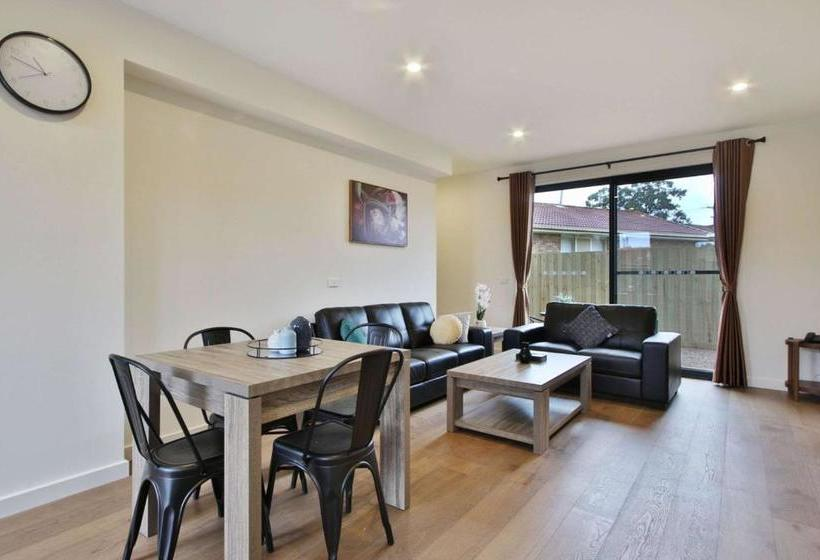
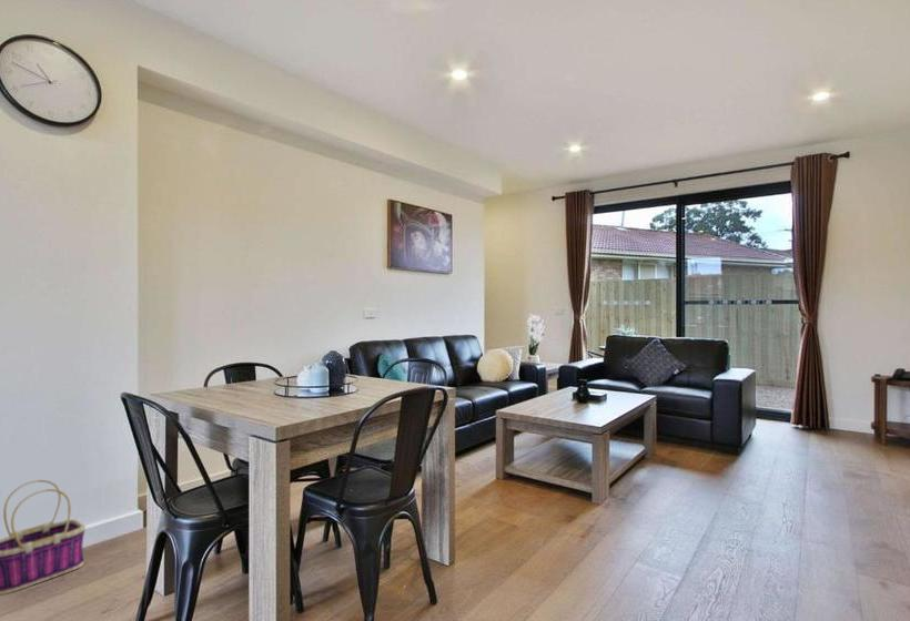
+ basket [0,479,87,595]
